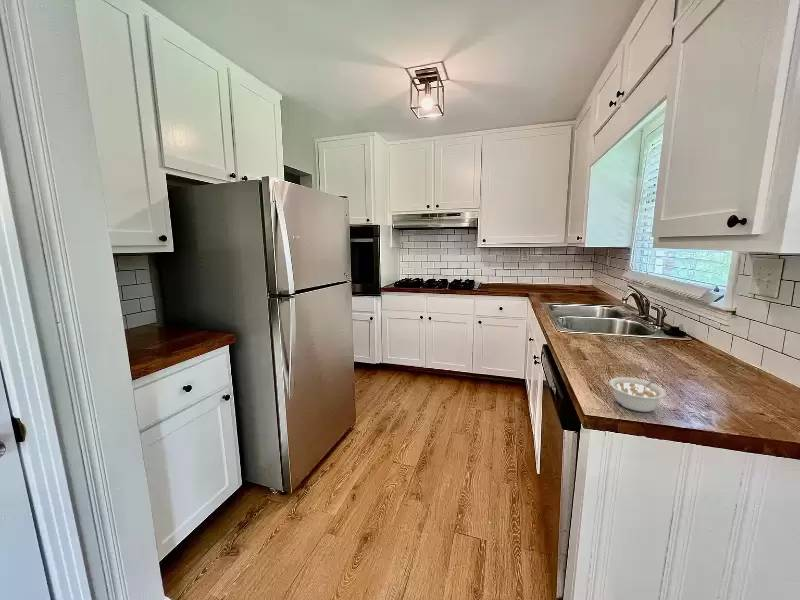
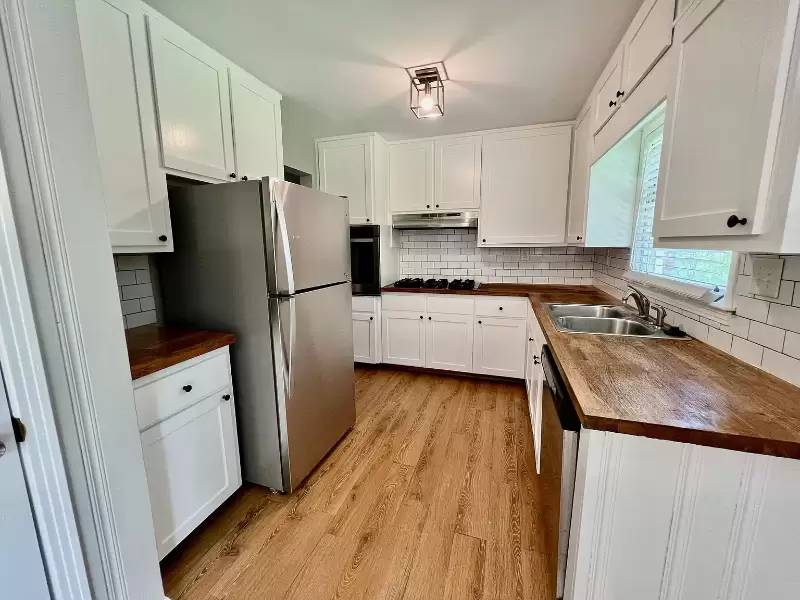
- legume [608,376,667,413]
